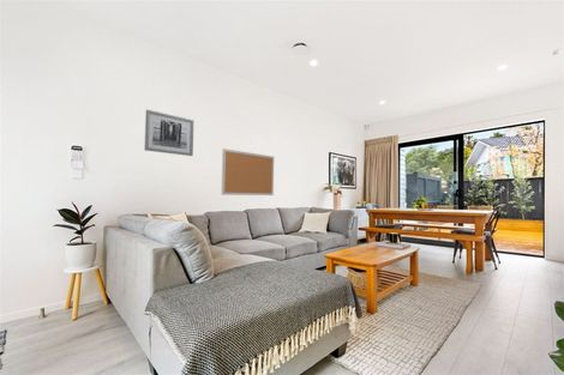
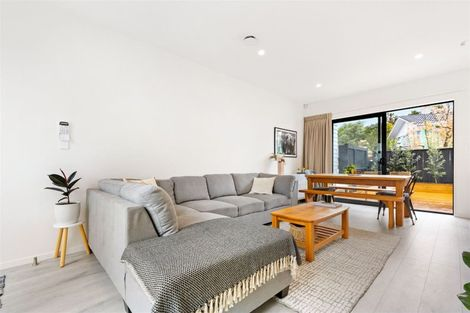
- wall art [143,109,194,157]
- bulletin board [221,147,275,196]
